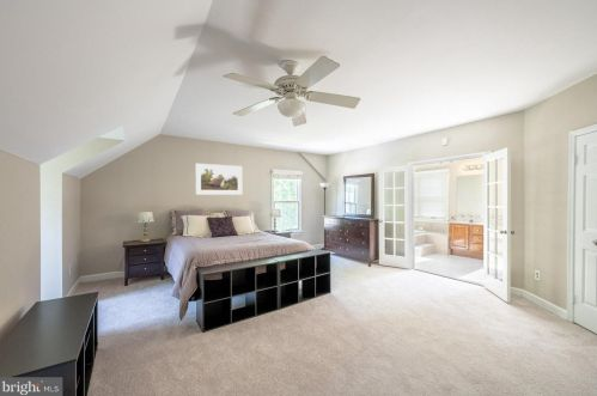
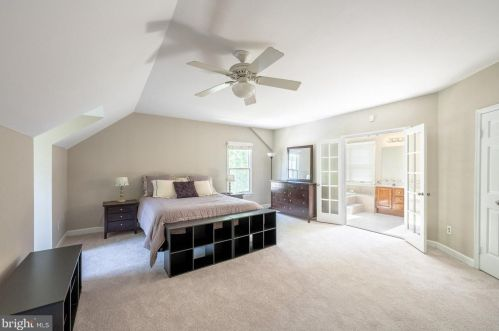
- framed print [195,163,243,196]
